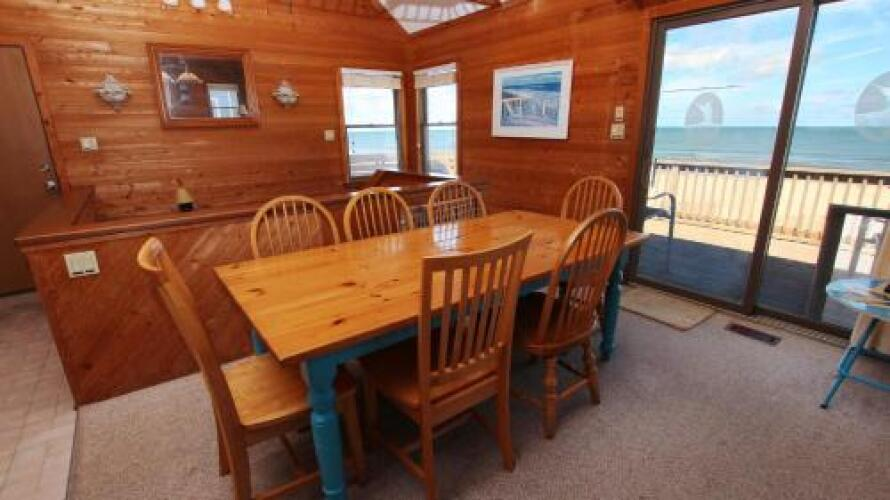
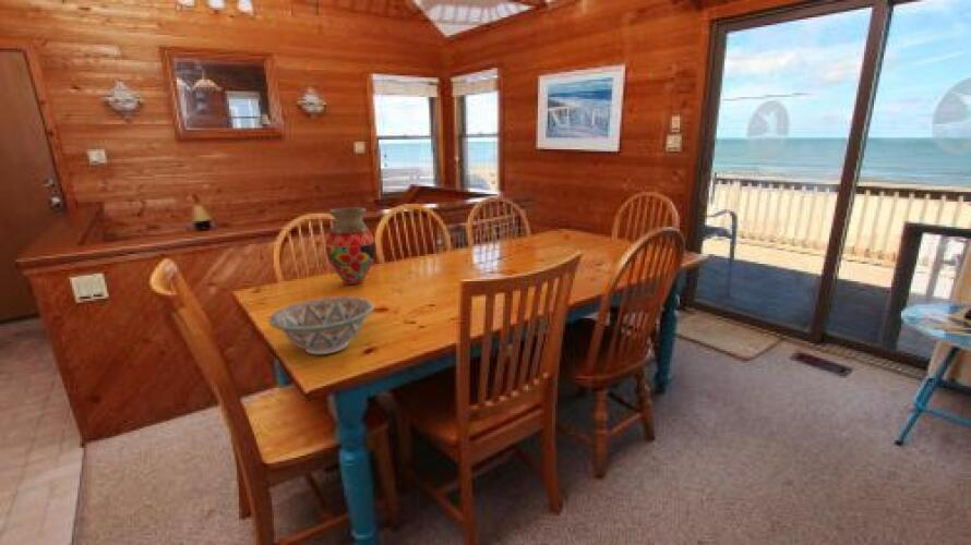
+ vase [324,207,377,286]
+ decorative bowl [267,295,375,355]
